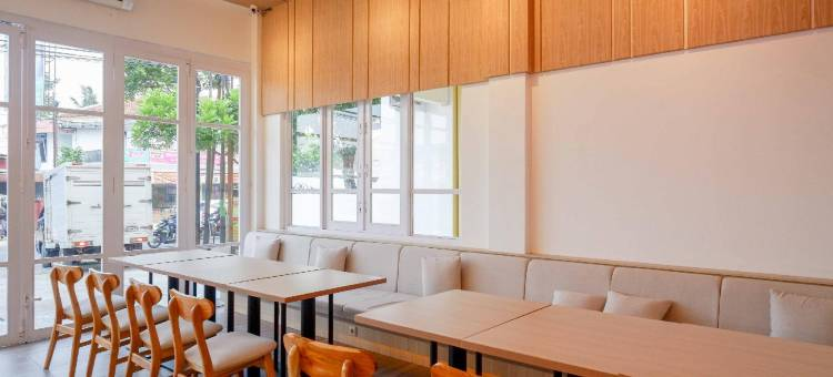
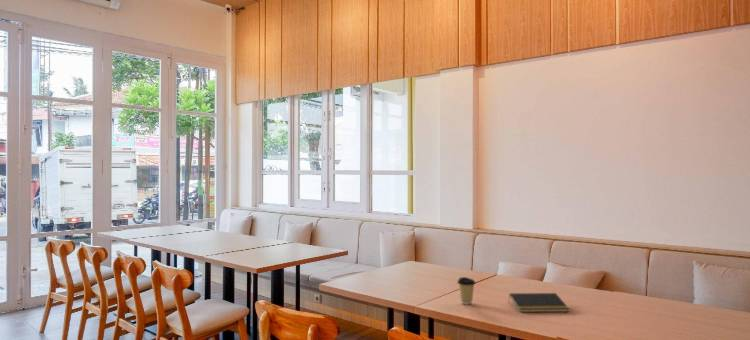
+ notepad [507,292,570,313]
+ coffee cup [456,276,477,305]
